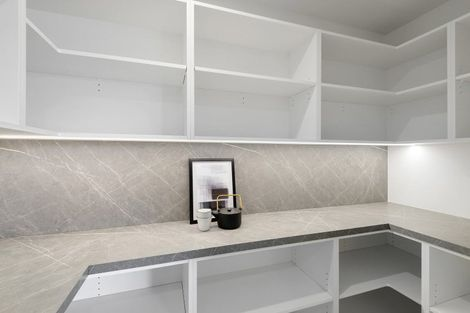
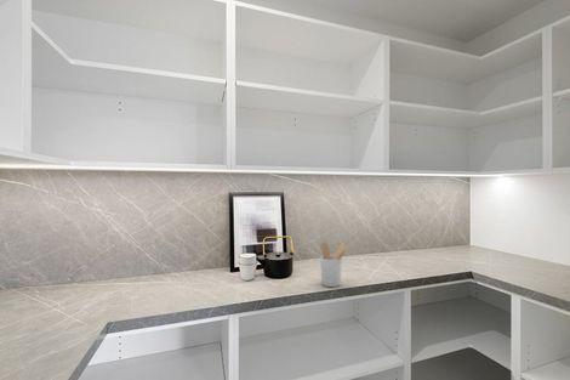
+ utensil holder [319,242,350,288]
